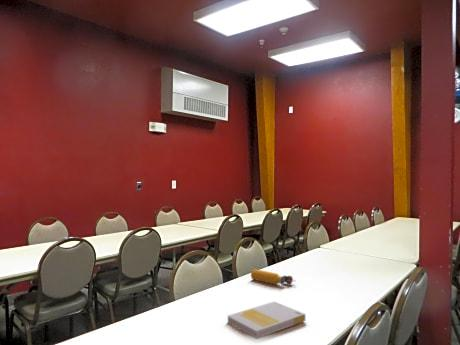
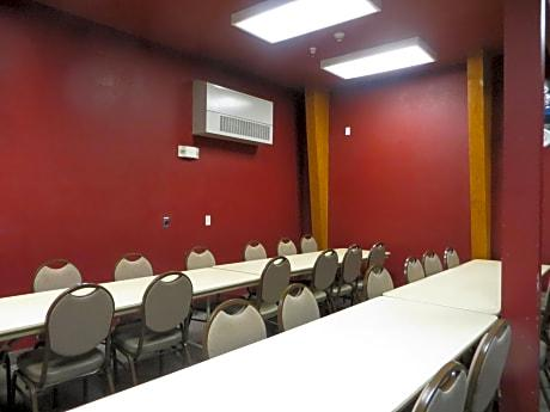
- water bottle [250,268,296,286]
- book [227,301,306,340]
